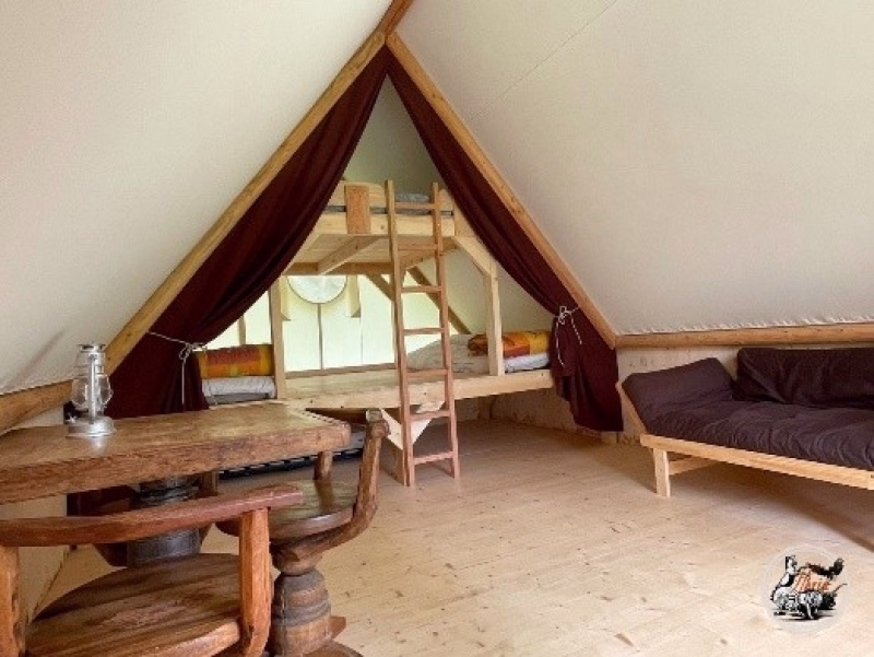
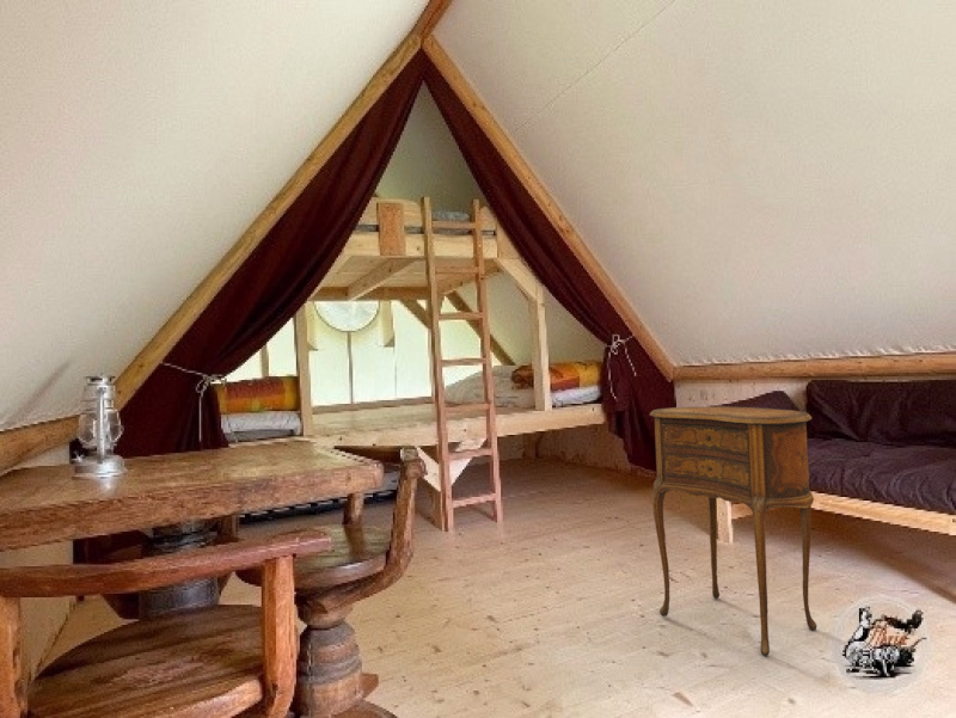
+ side table [649,405,819,657]
